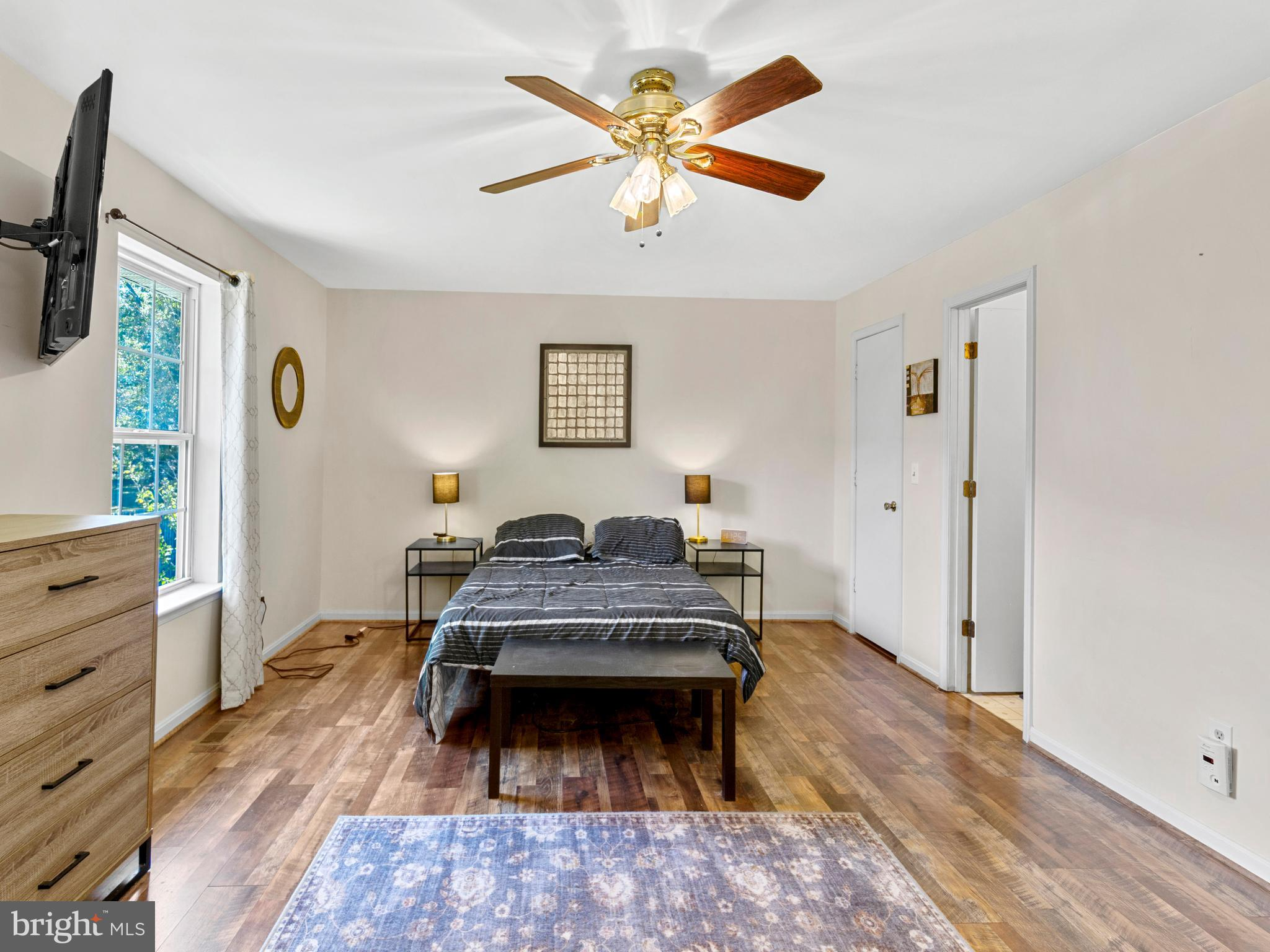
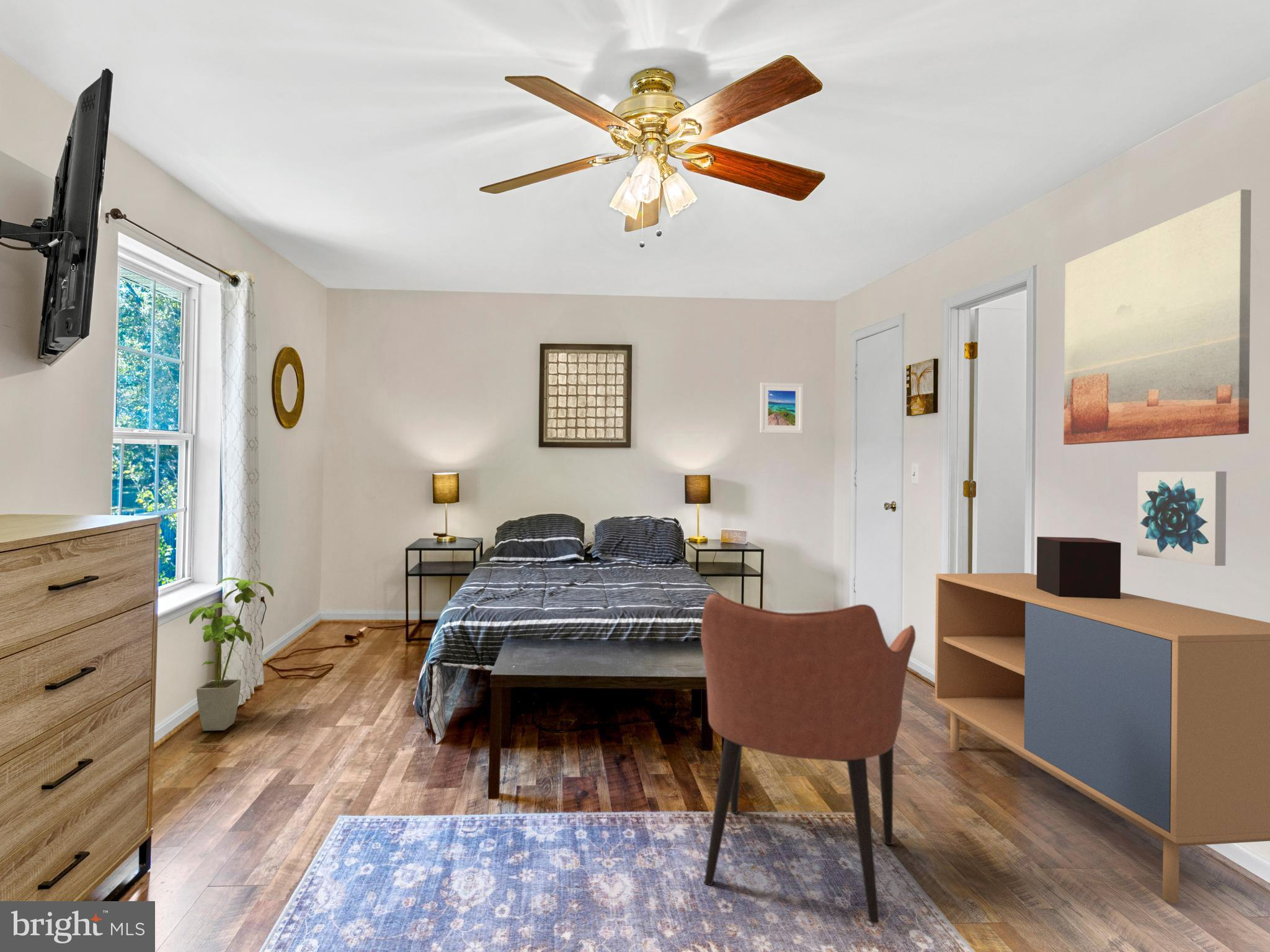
+ armchair [700,593,917,924]
+ storage cabinet [934,573,1270,904]
+ wall art [1137,470,1227,566]
+ wall art [1063,189,1252,445]
+ decorative box [1036,536,1122,599]
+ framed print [759,382,804,434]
+ house plant [189,577,274,731]
